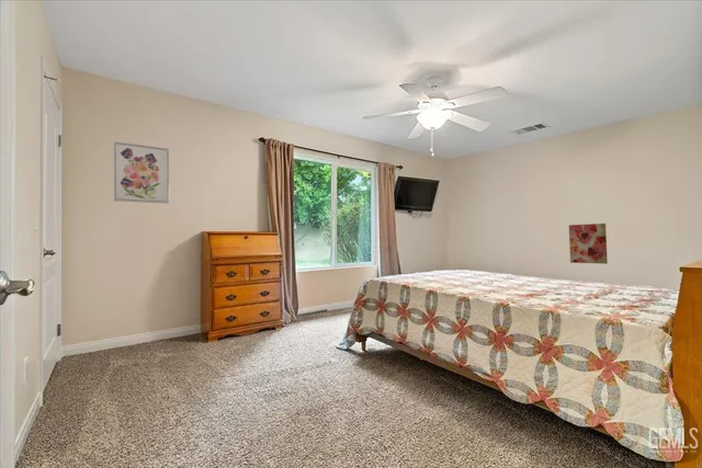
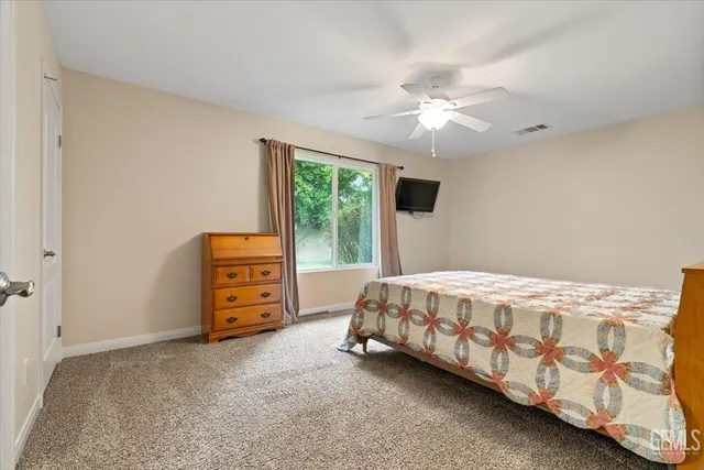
- wall art [113,140,170,205]
- wall art [568,222,609,265]
